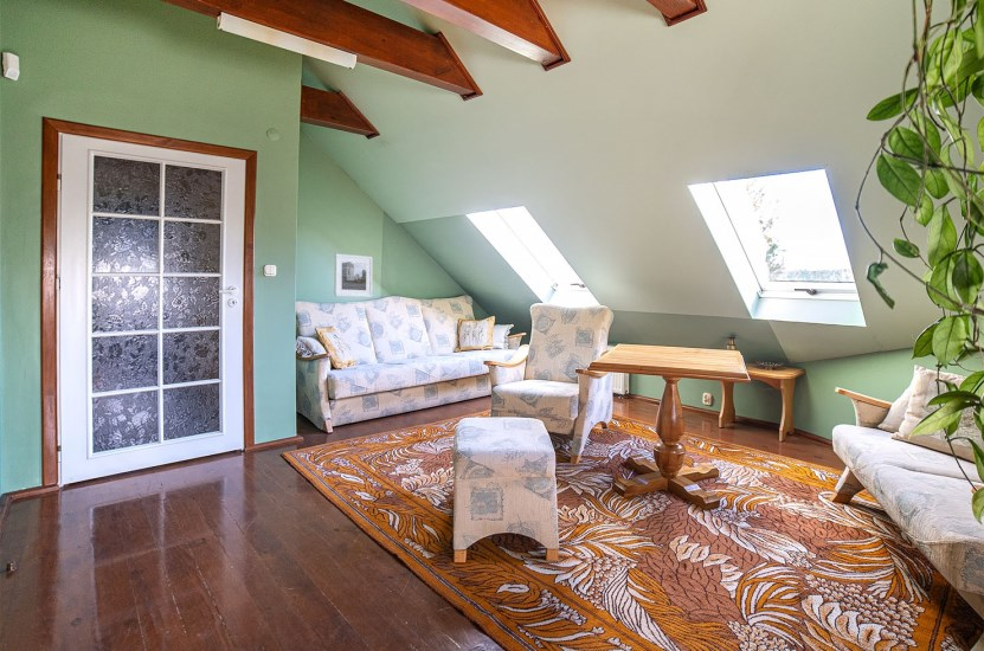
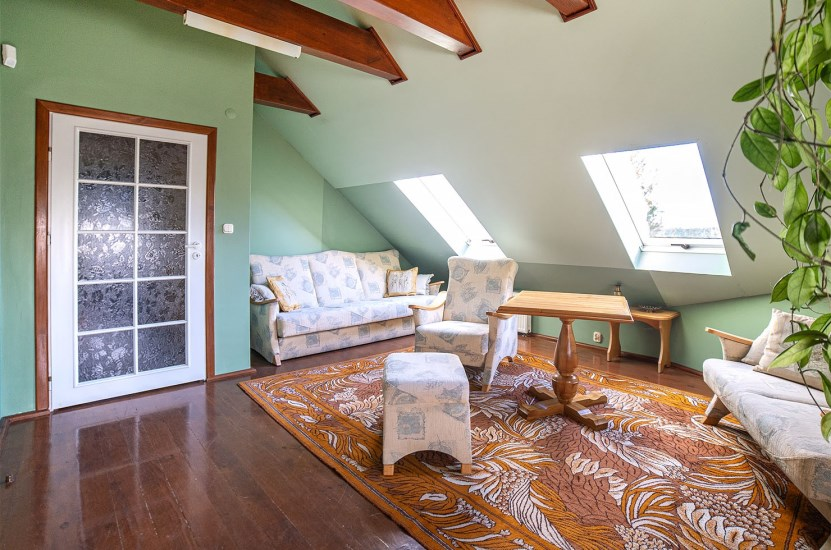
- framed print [333,252,374,298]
